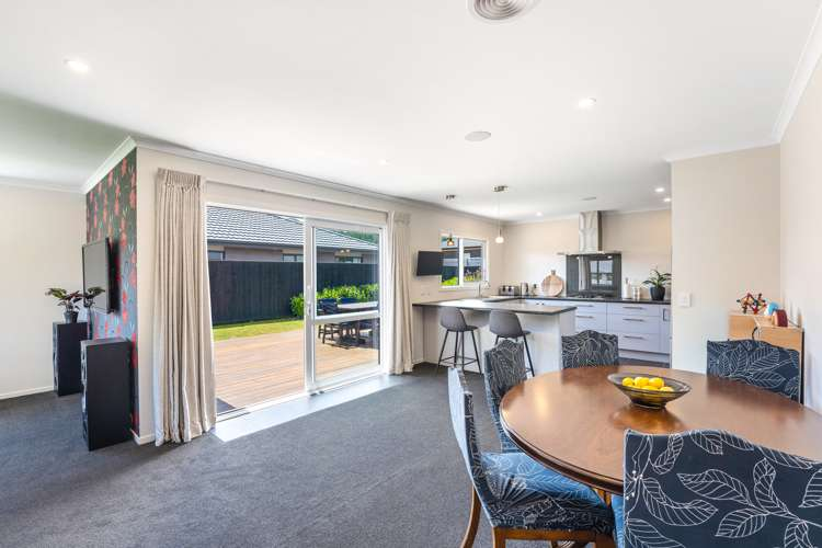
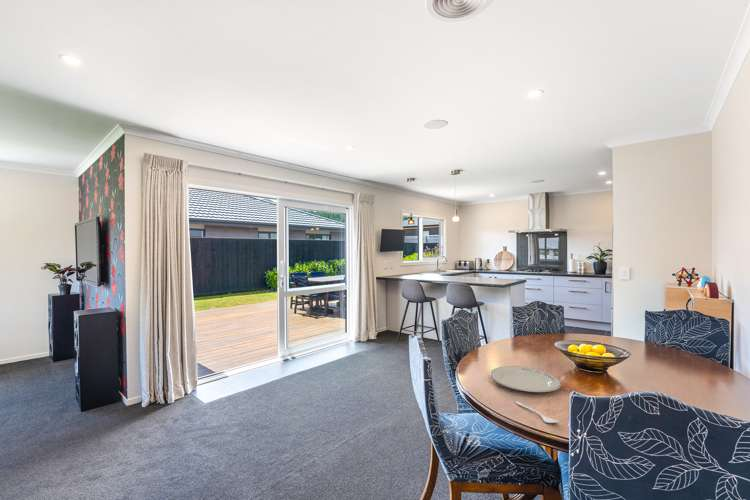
+ chinaware [489,365,562,393]
+ spoon [515,400,560,424]
